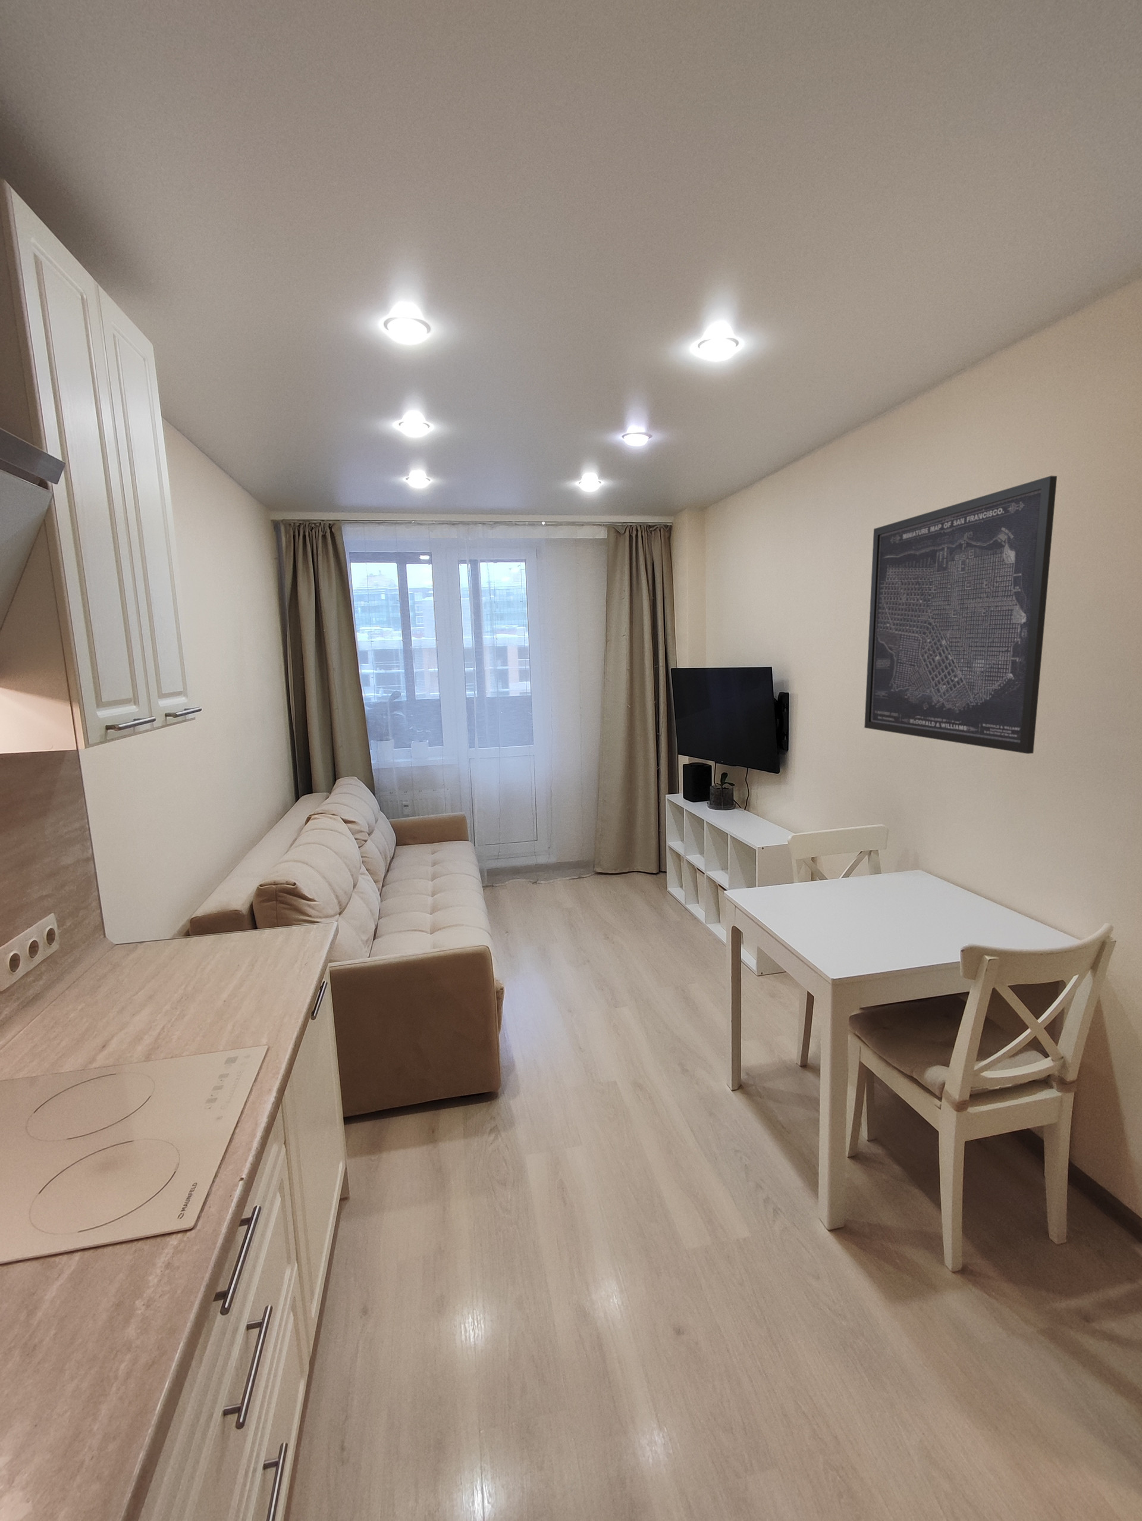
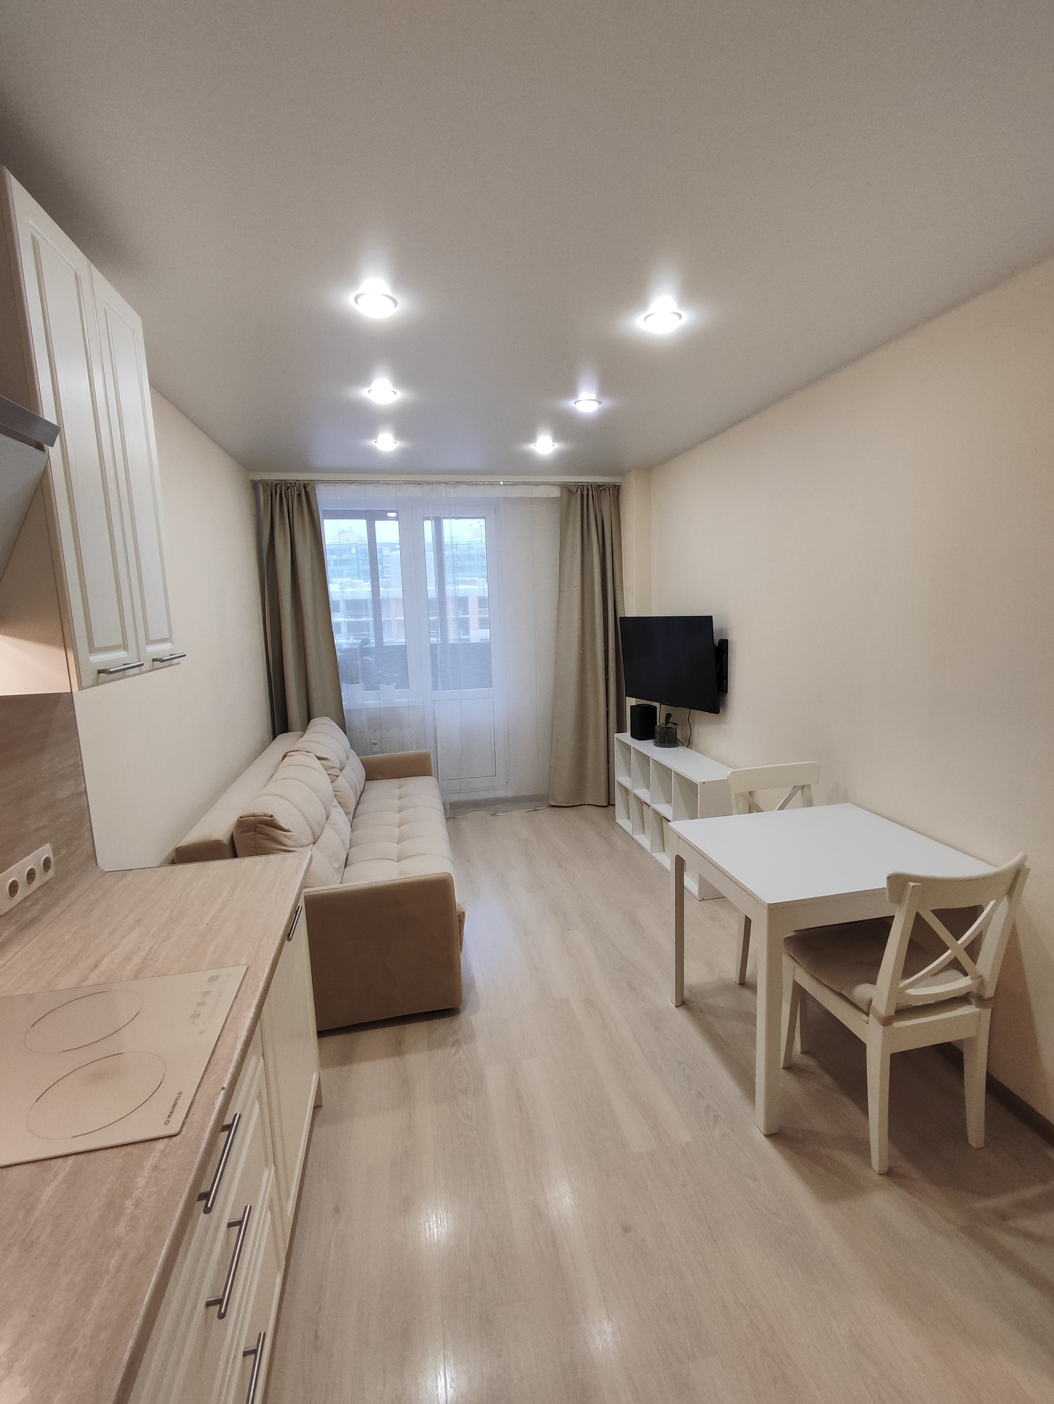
- wall art [864,475,1058,755]
